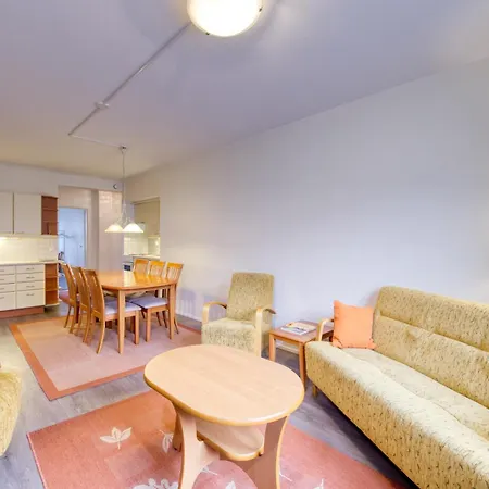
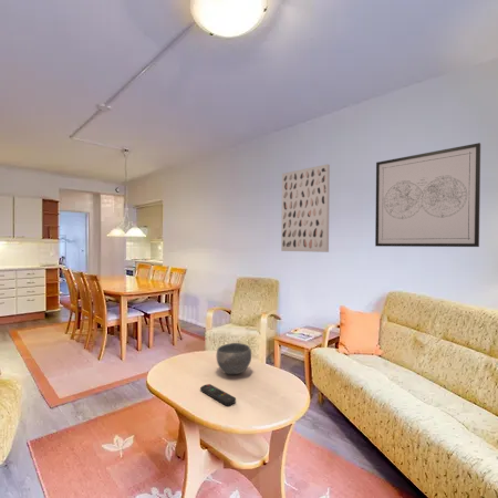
+ wall art [374,142,481,248]
+ bowl [216,342,252,375]
+ remote control [199,383,237,406]
+ wall art [280,163,331,253]
